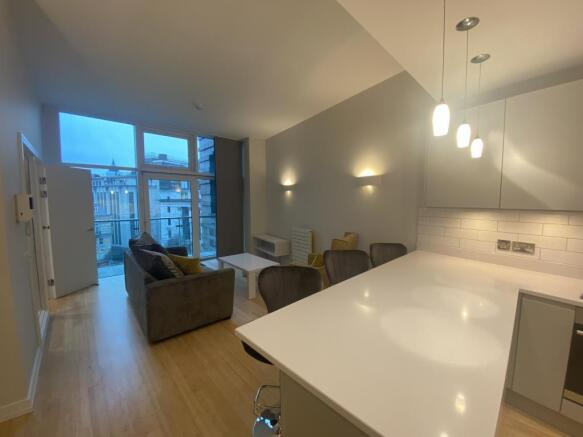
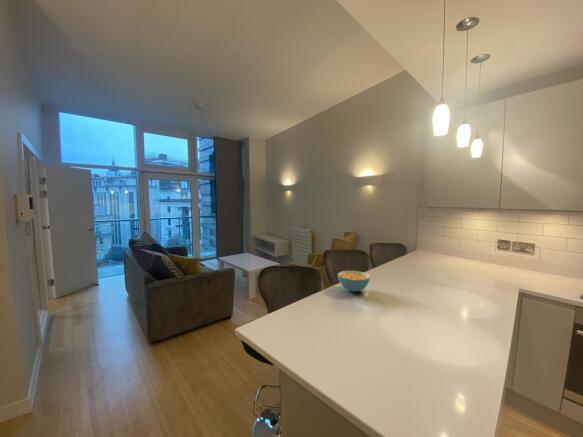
+ cereal bowl [337,270,371,293]
